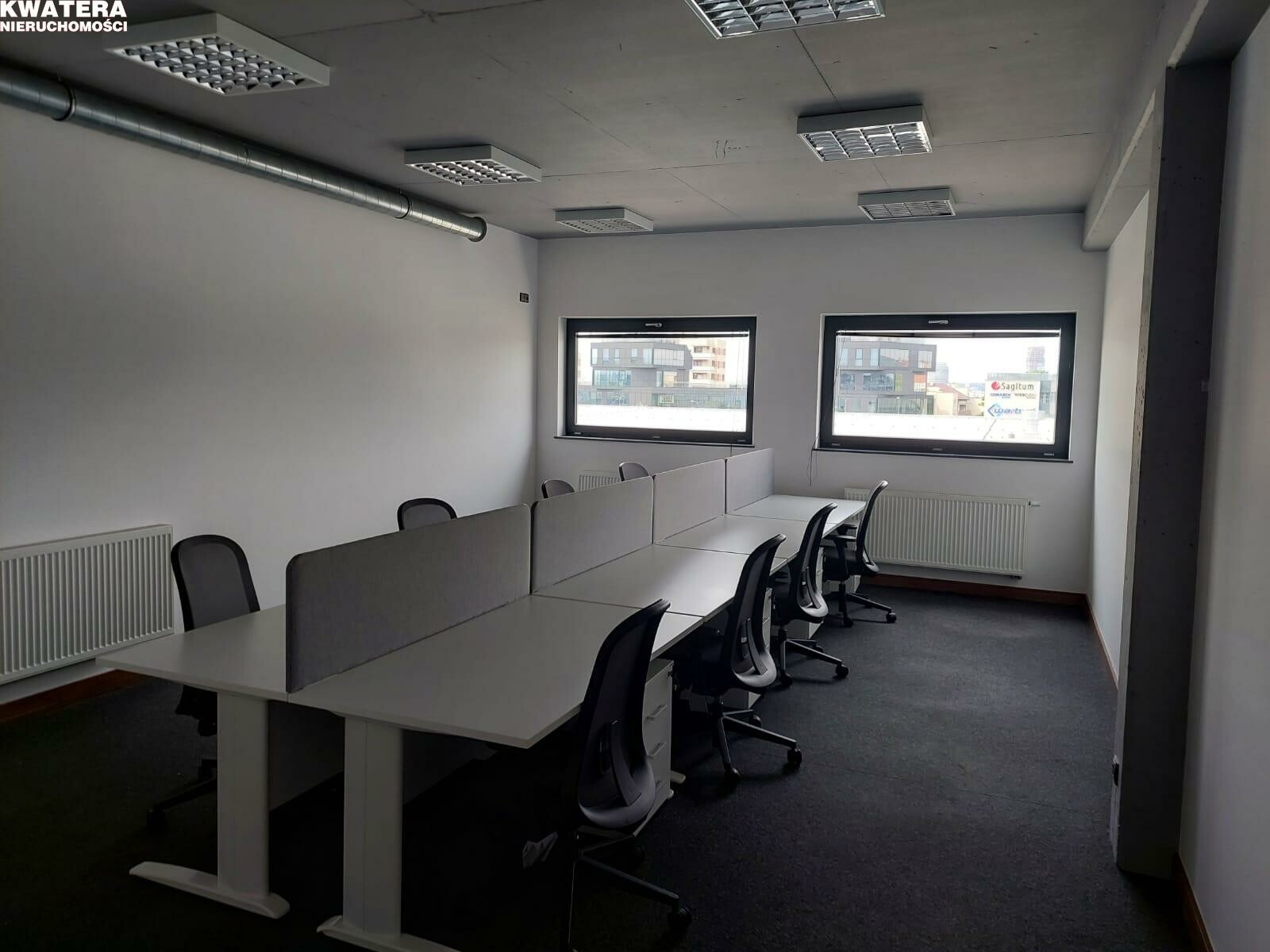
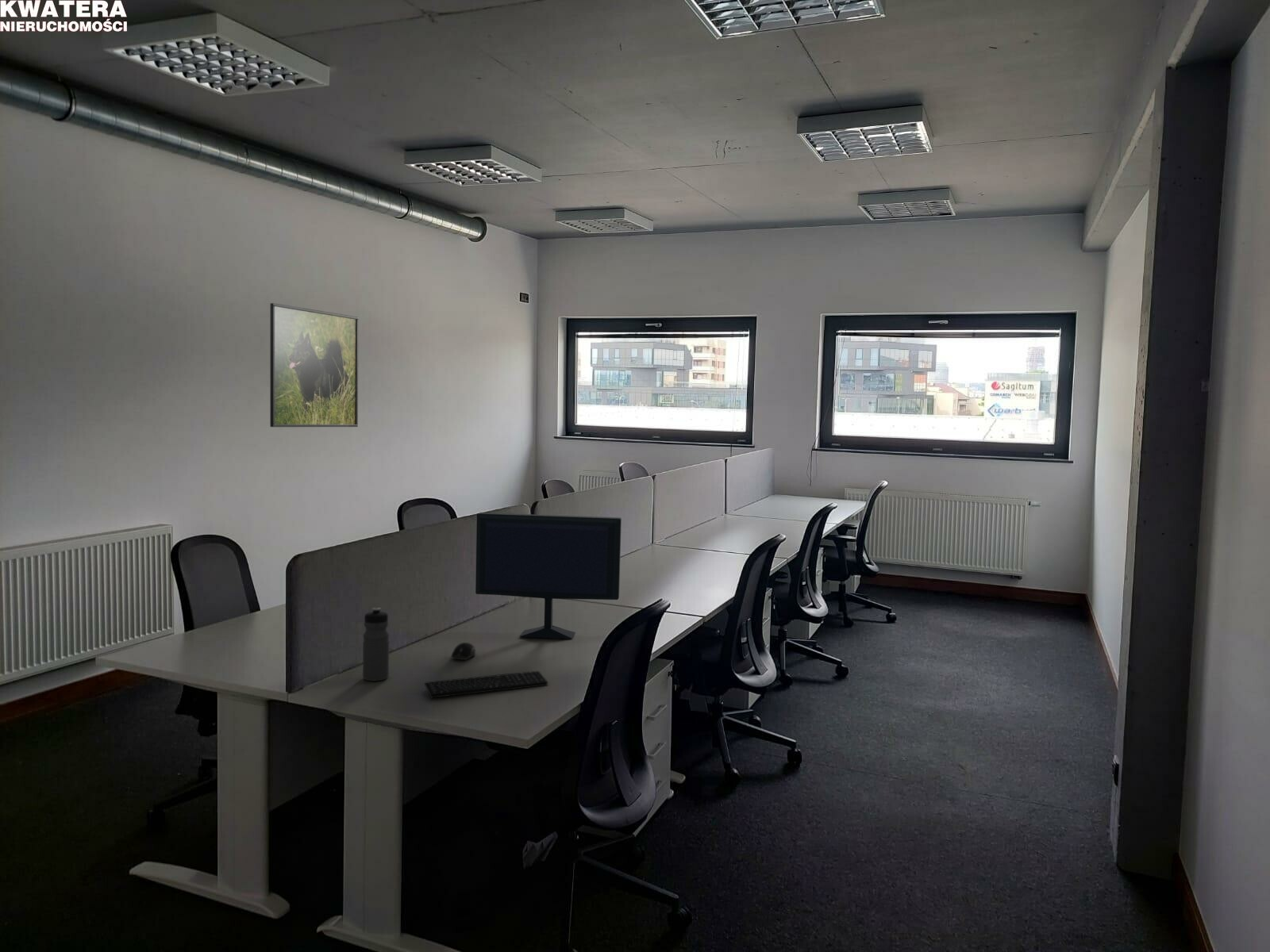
+ keyboard [424,670,548,699]
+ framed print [269,302,360,428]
+ computer monitor [475,512,622,639]
+ water bottle [362,607,390,681]
+ computer mouse [451,642,476,661]
